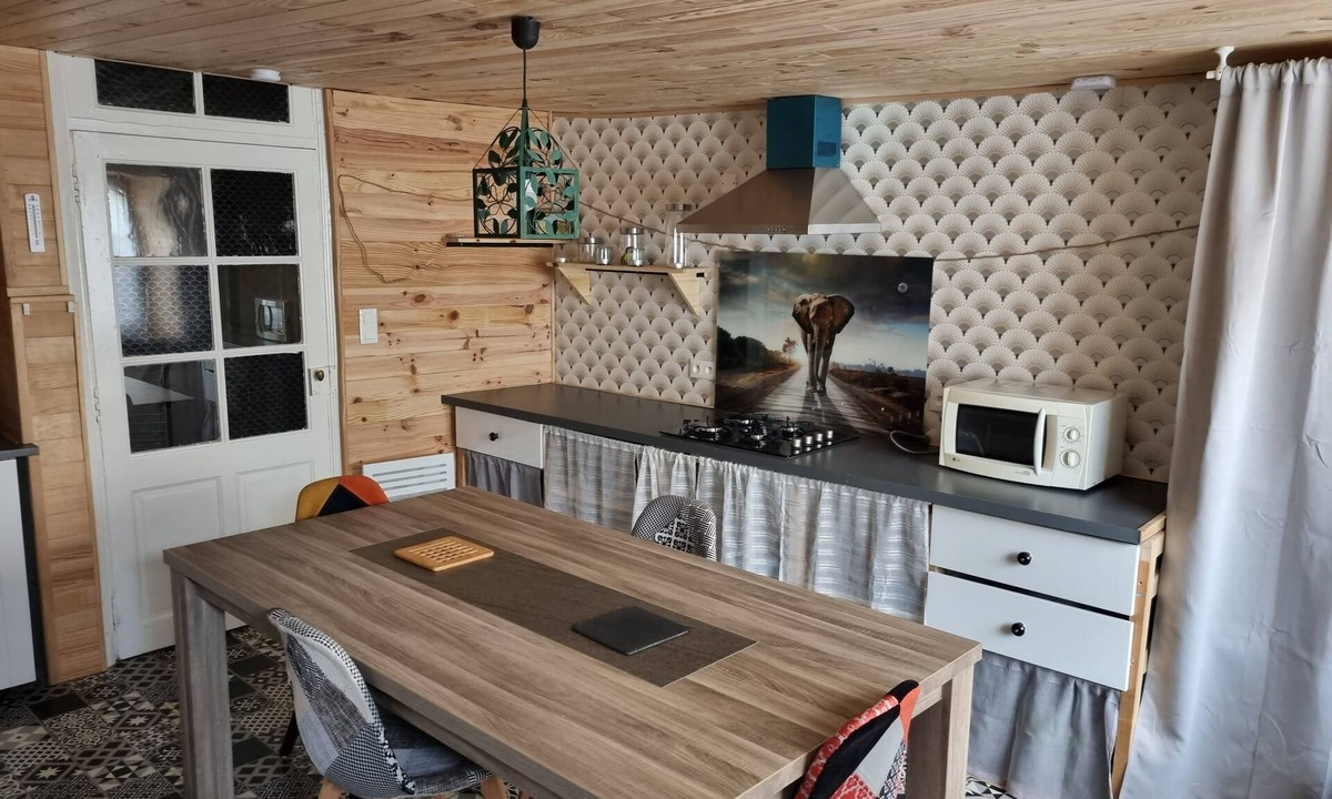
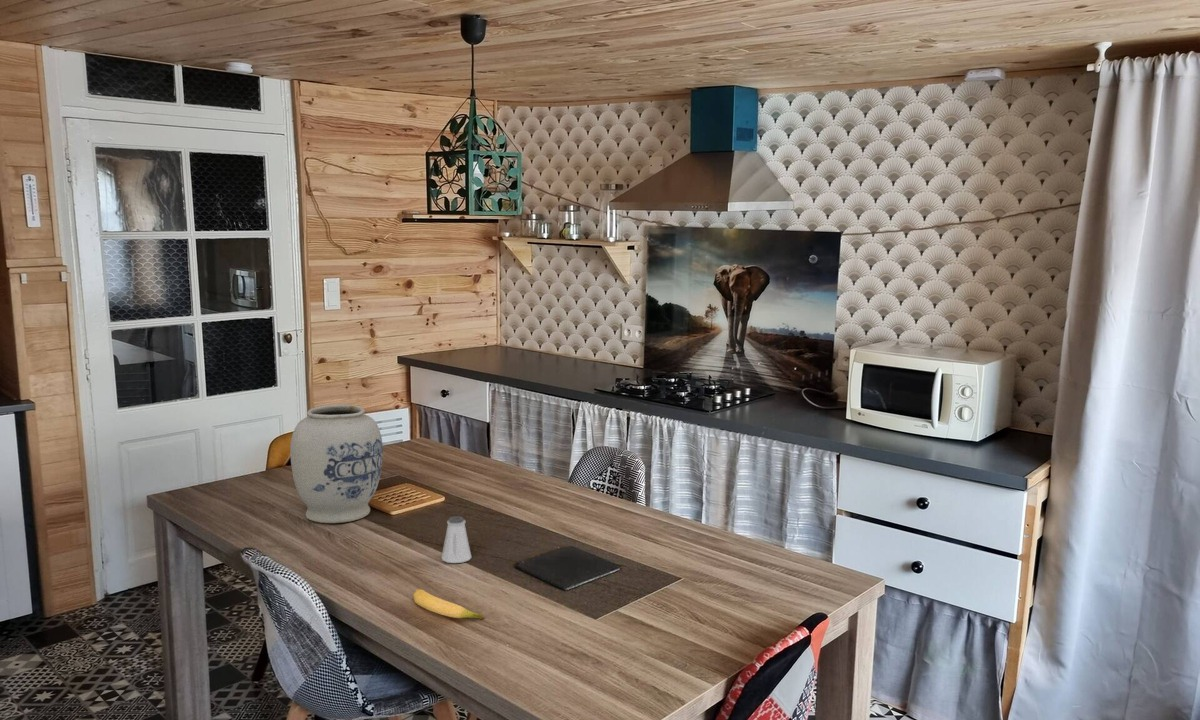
+ saltshaker [440,515,473,564]
+ banana [413,588,485,620]
+ vase [289,404,384,524]
